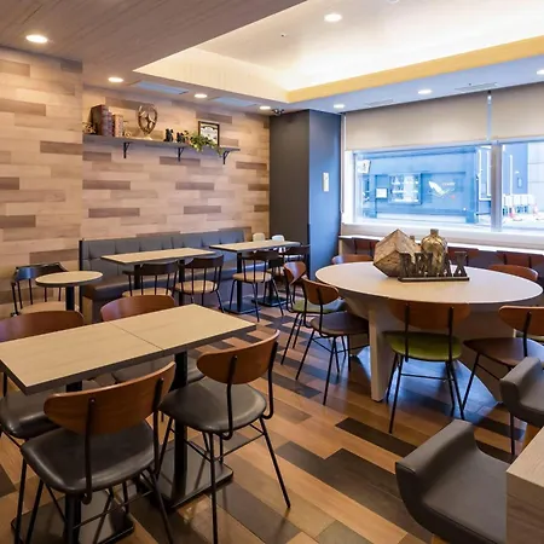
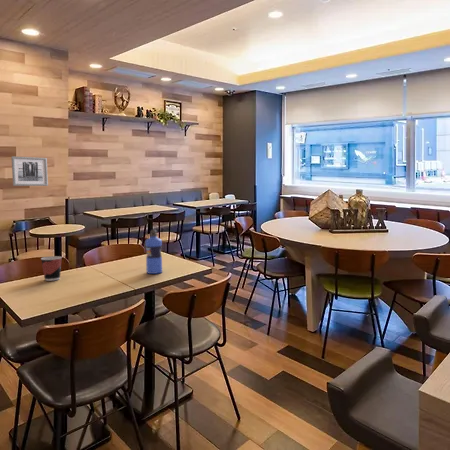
+ water bottle [145,229,163,275]
+ wall art [11,155,49,187]
+ cup [40,255,63,282]
